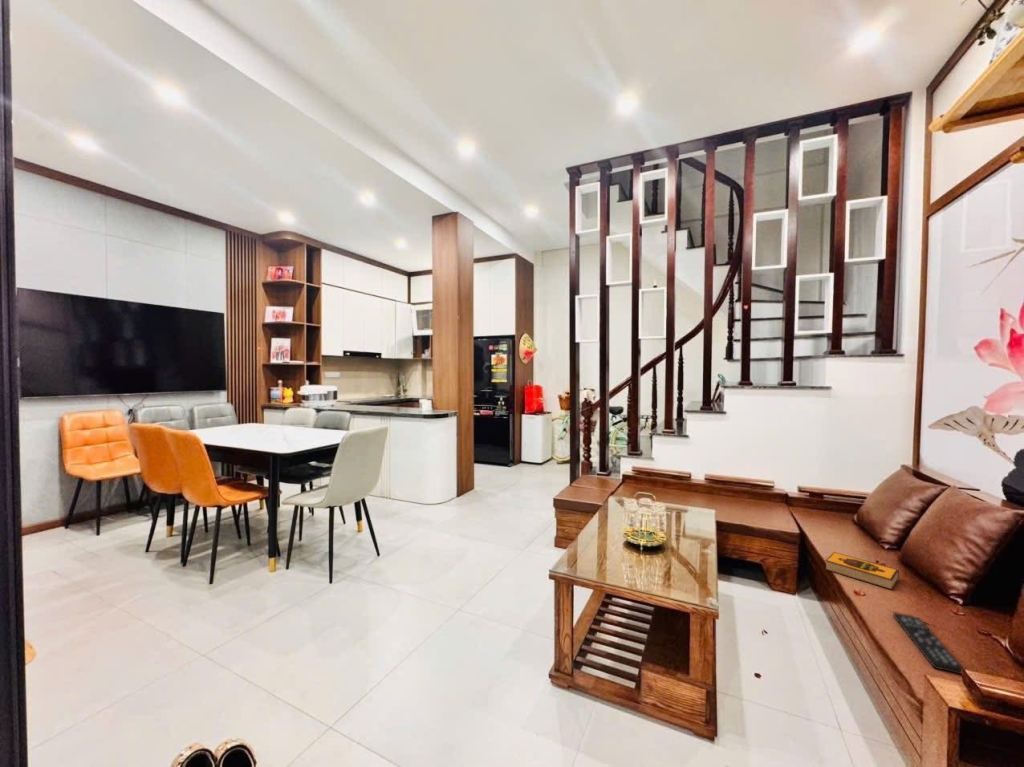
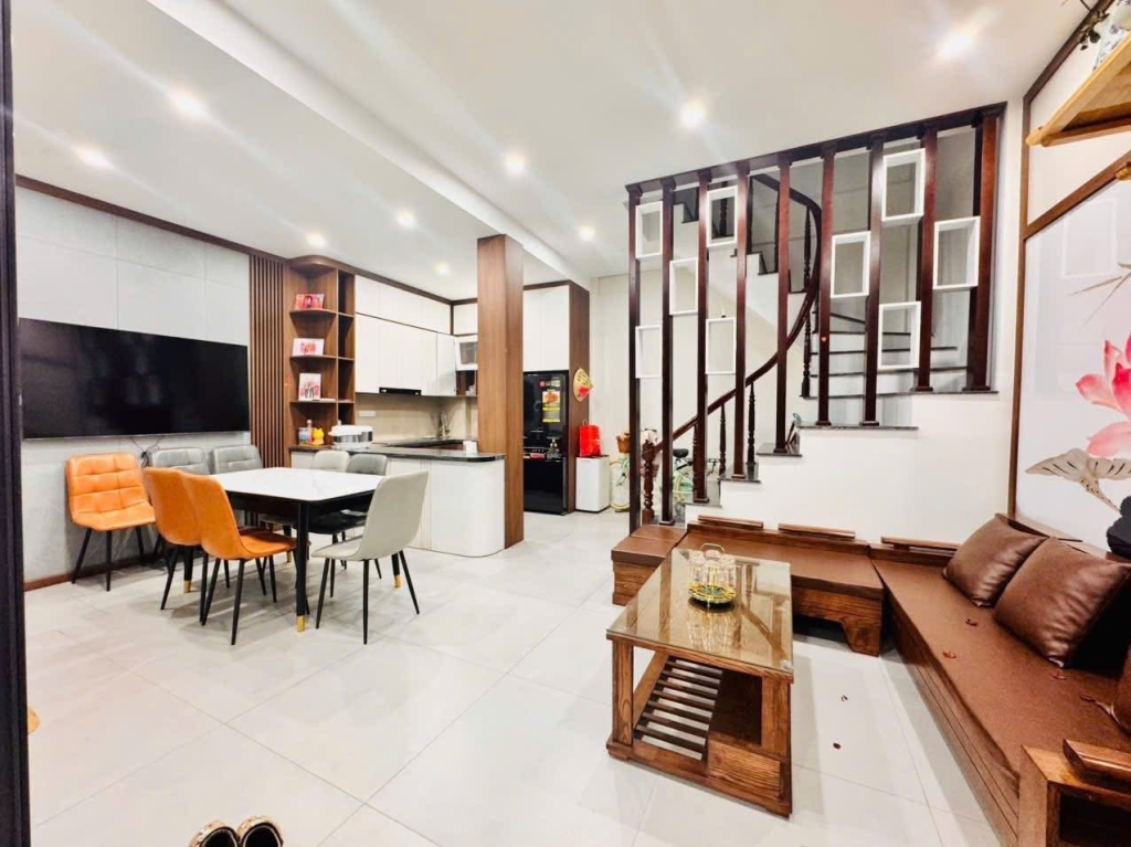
- hardback book [824,551,900,591]
- remote control [892,611,965,675]
